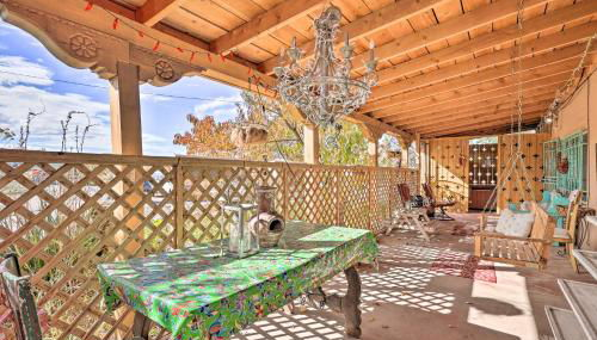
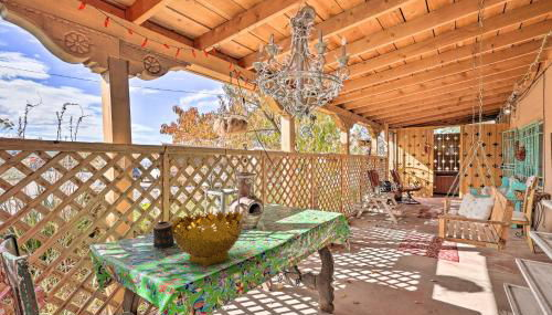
+ candle [152,220,176,249]
+ decorative bowl [171,209,244,267]
